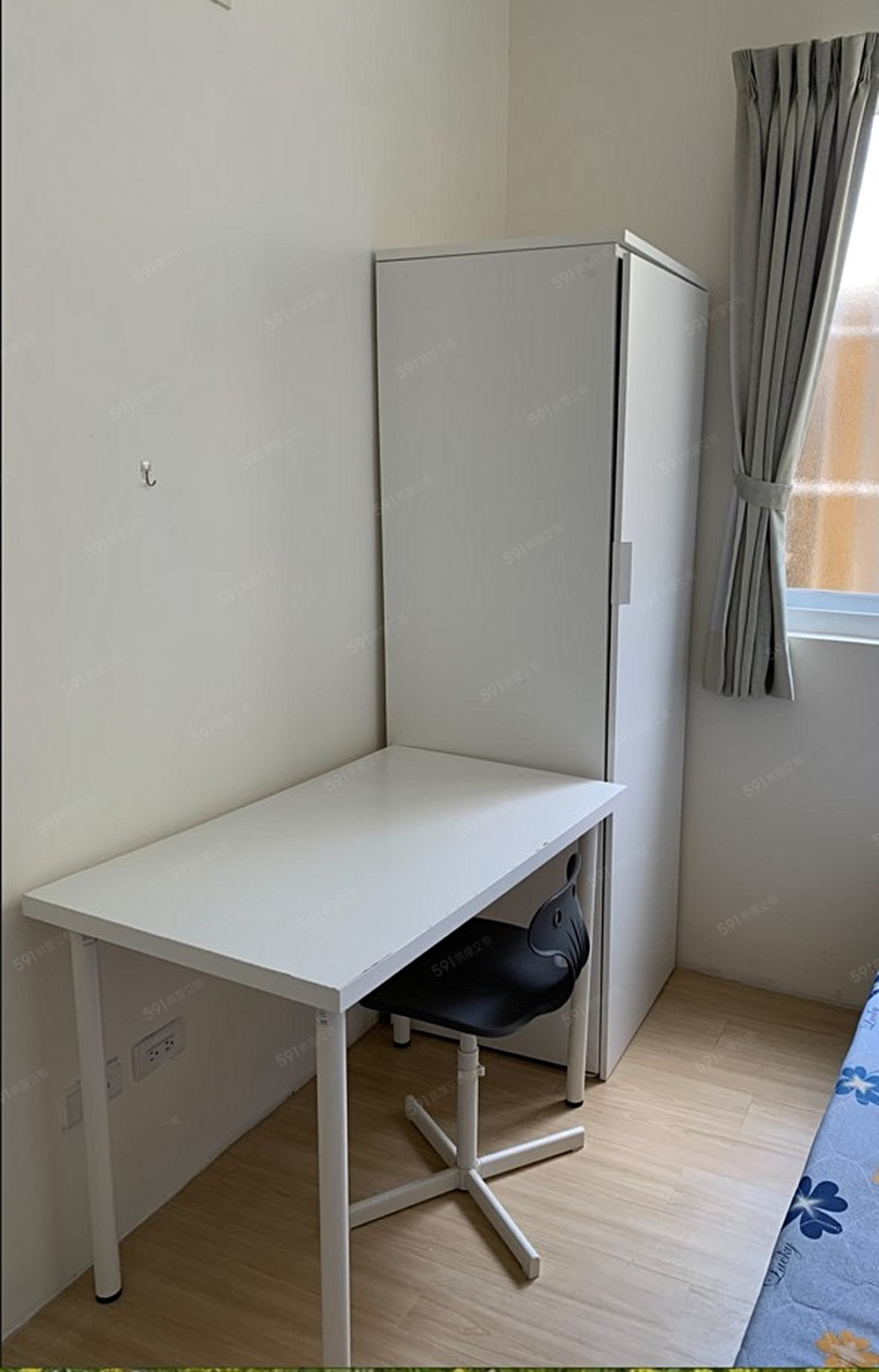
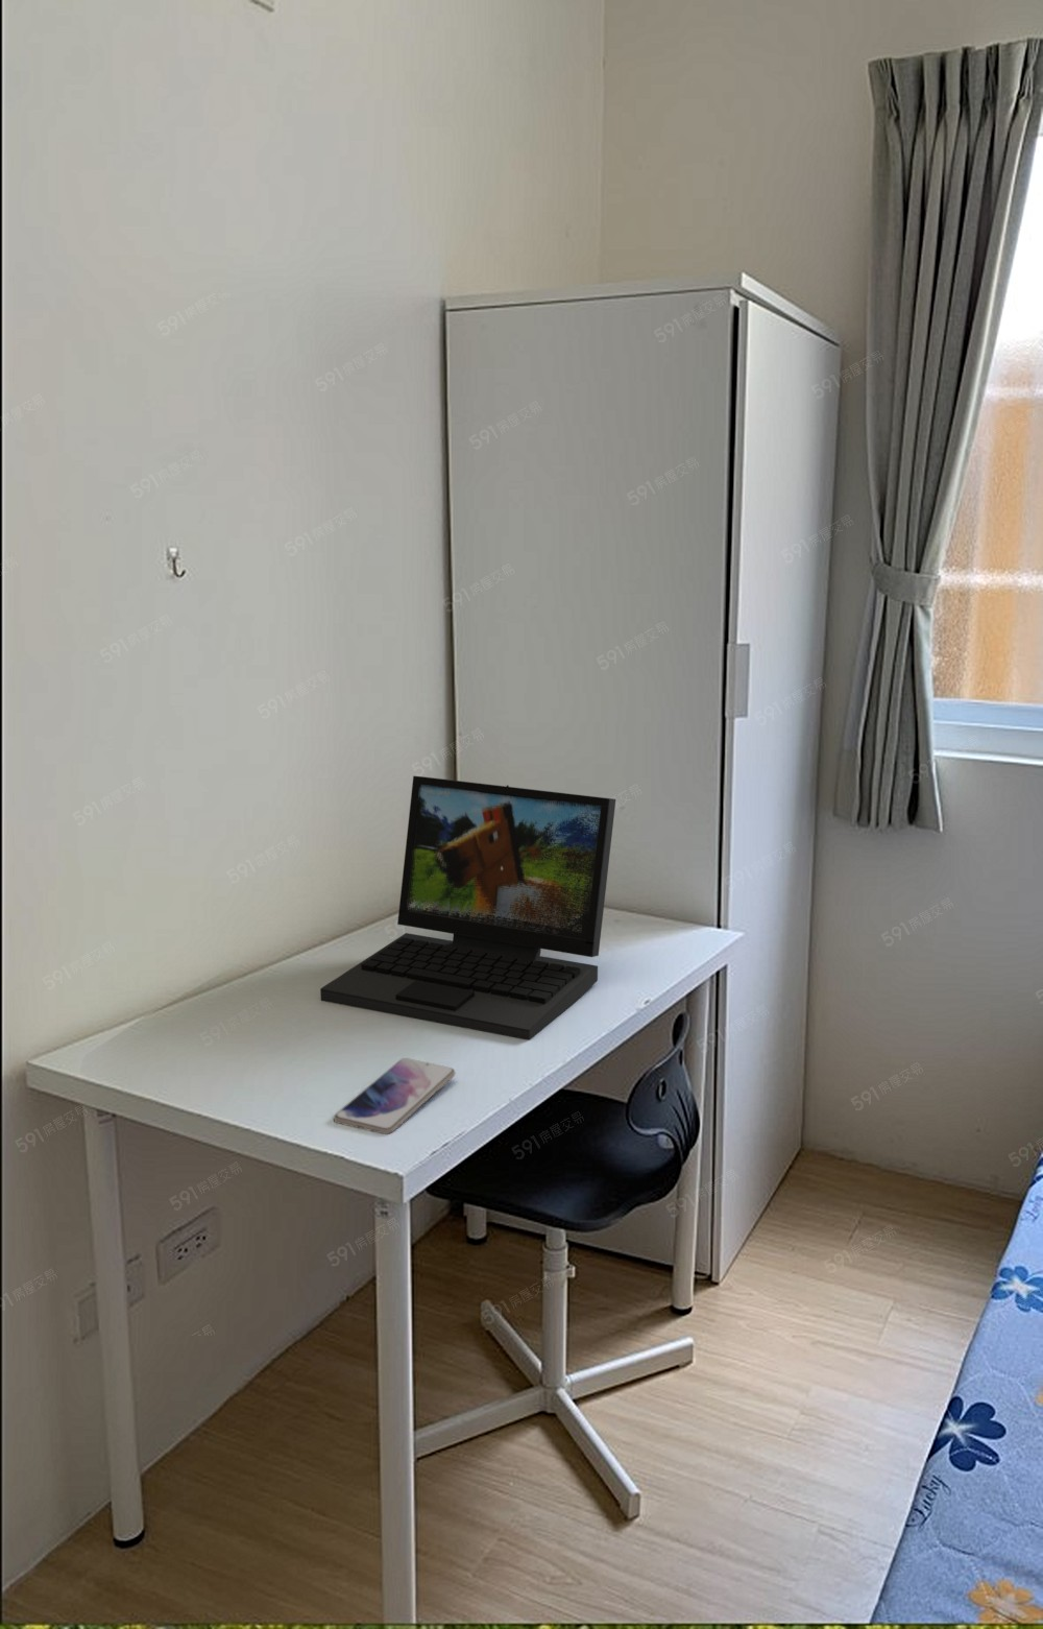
+ laptop [319,775,616,1041]
+ smartphone [332,1057,457,1135]
